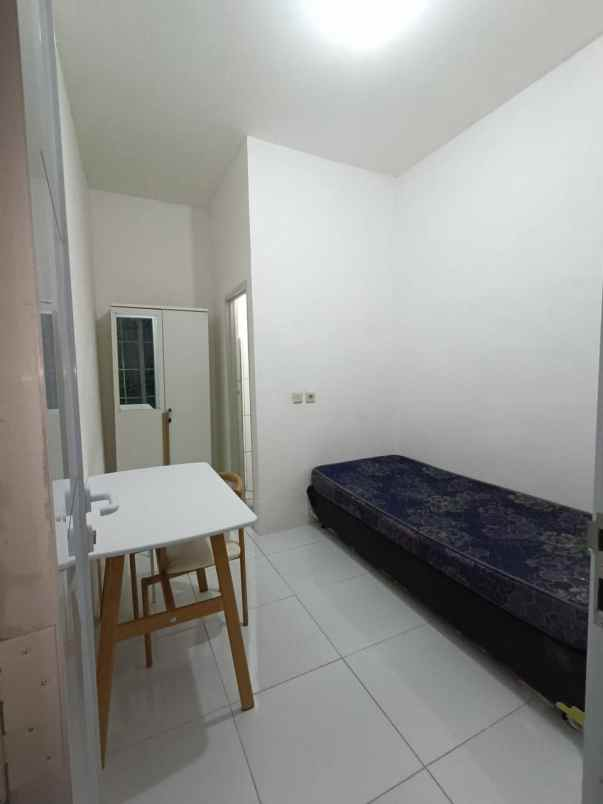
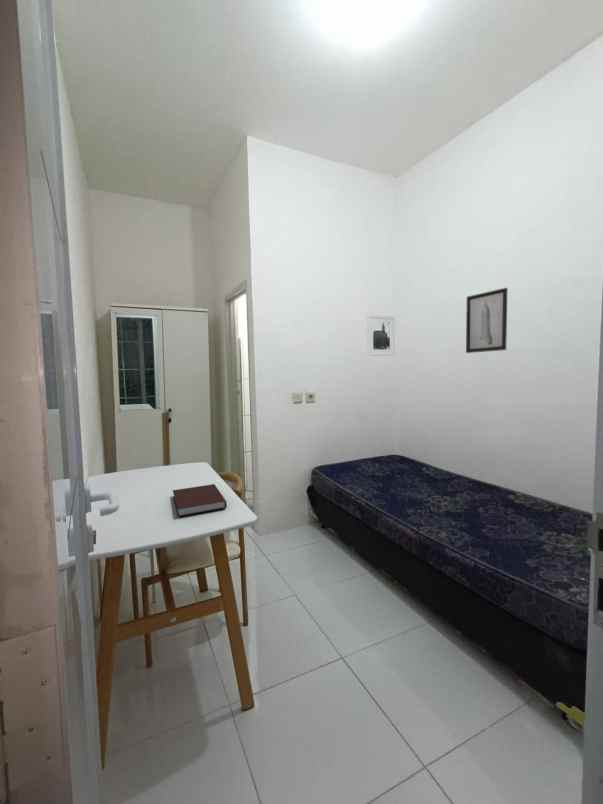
+ wall art [465,287,509,354]
+ notebook [172,483,228,518]
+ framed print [366,313,396,357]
